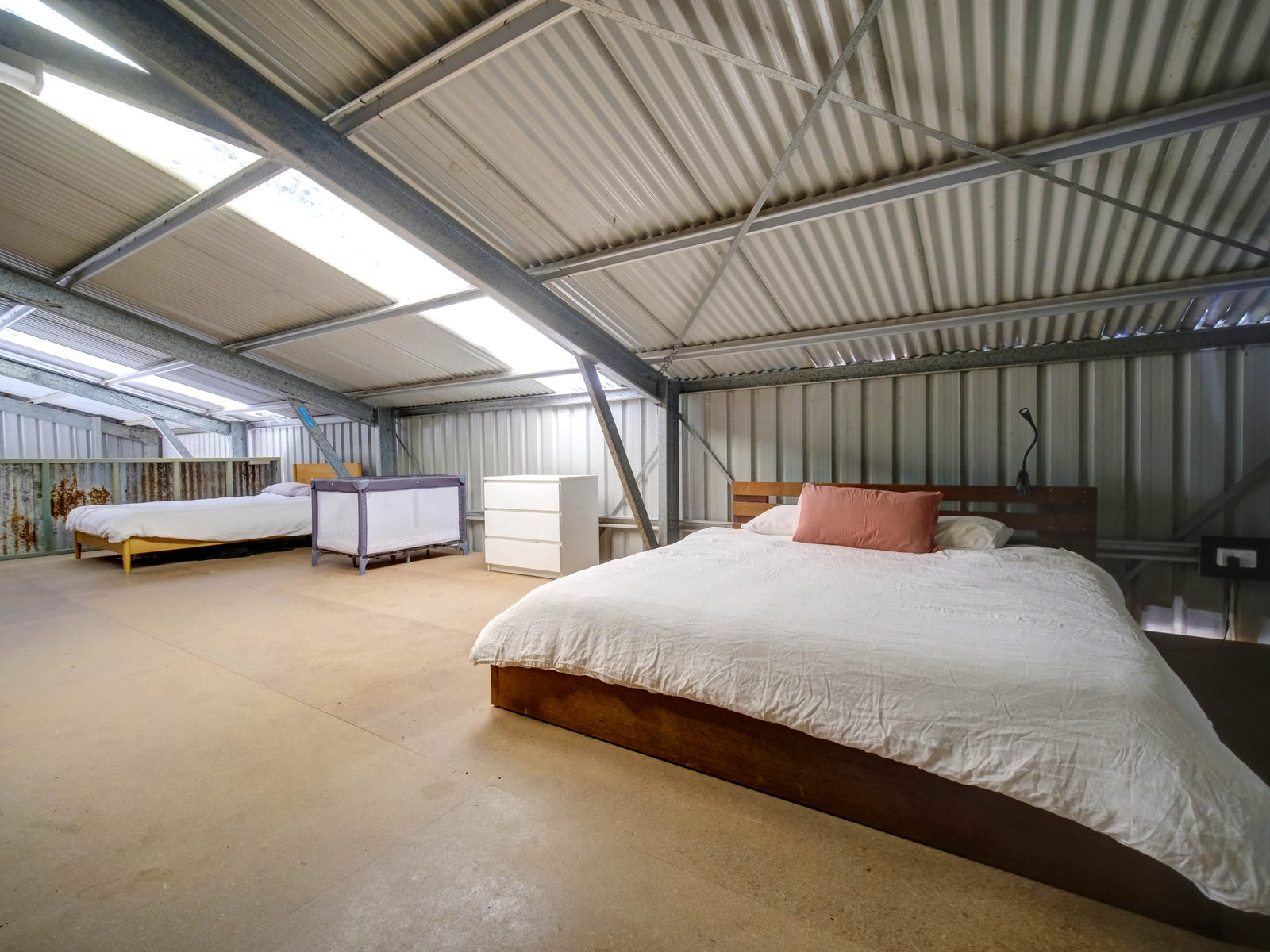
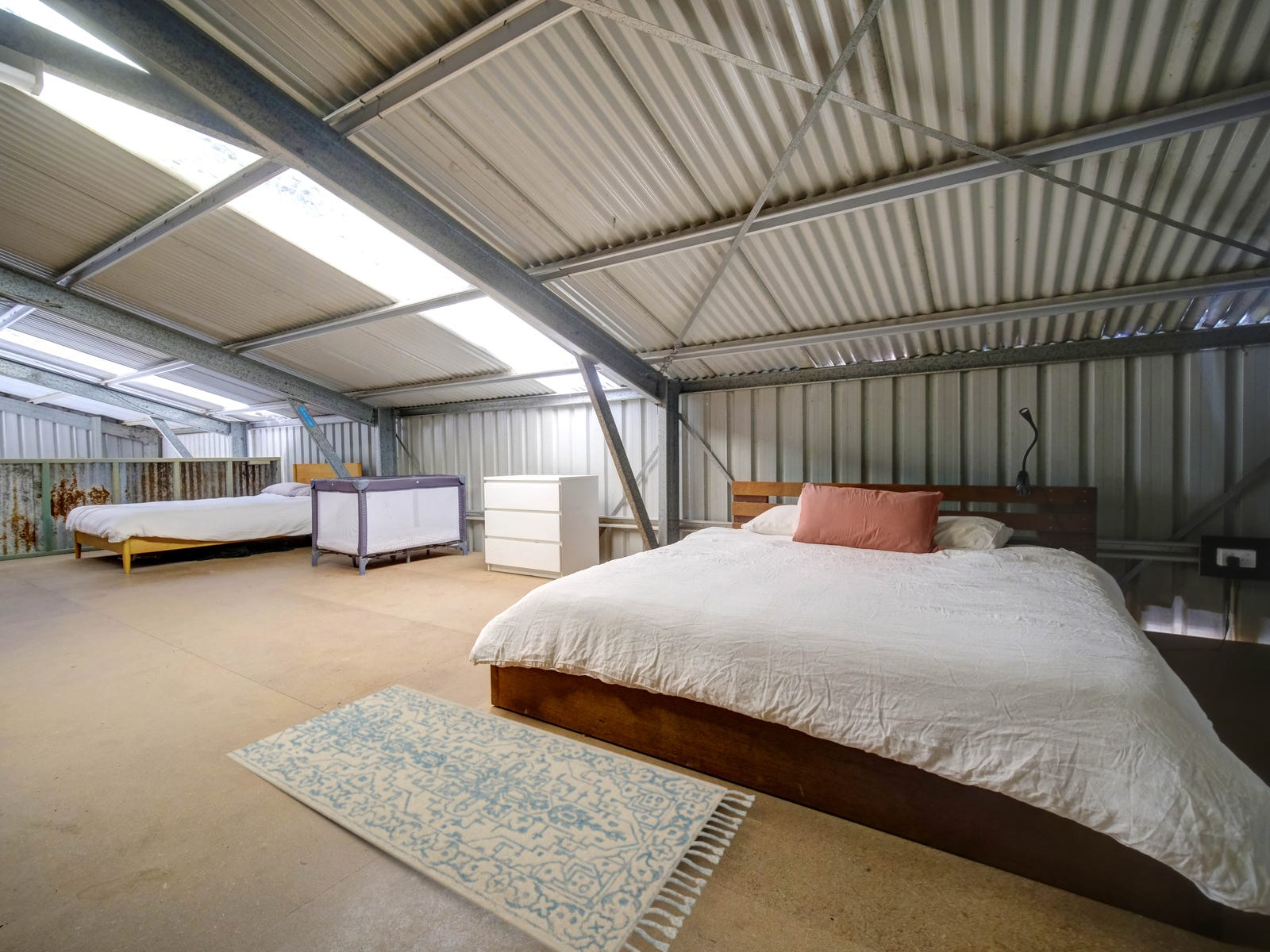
+ rug [224,683,756,952]
